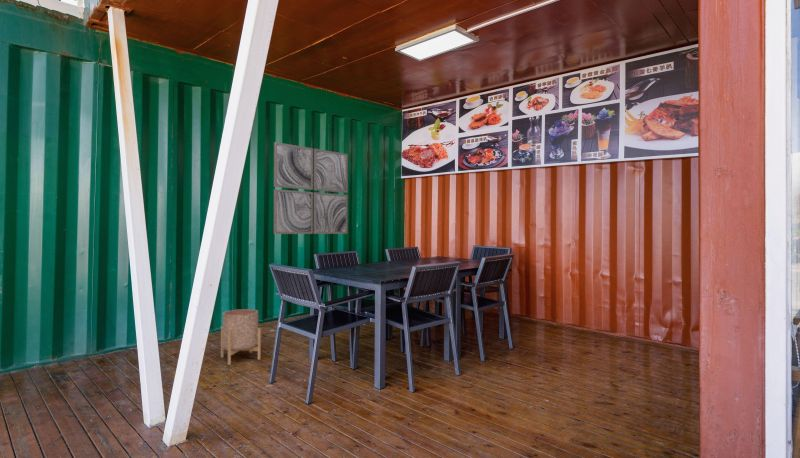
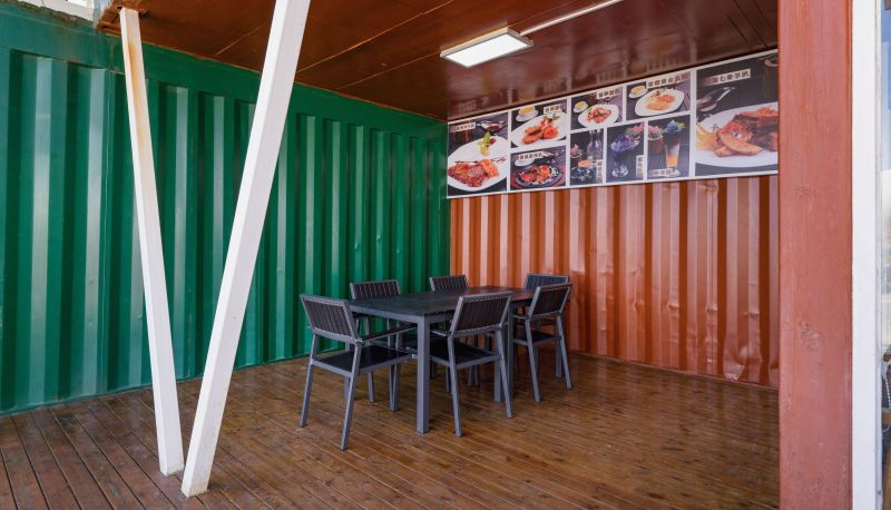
- planter [220,308,262,366]
- wall art [273,141,349,235]
